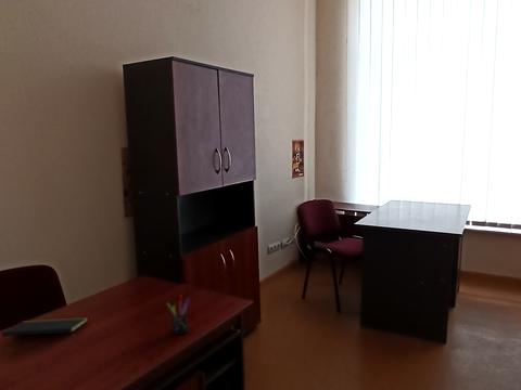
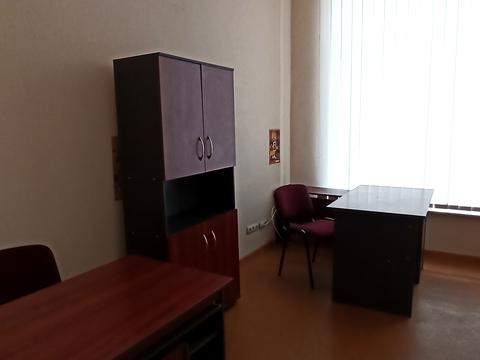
- pen holder [165,294,191,336]
- notepad [1,316,89,341]
